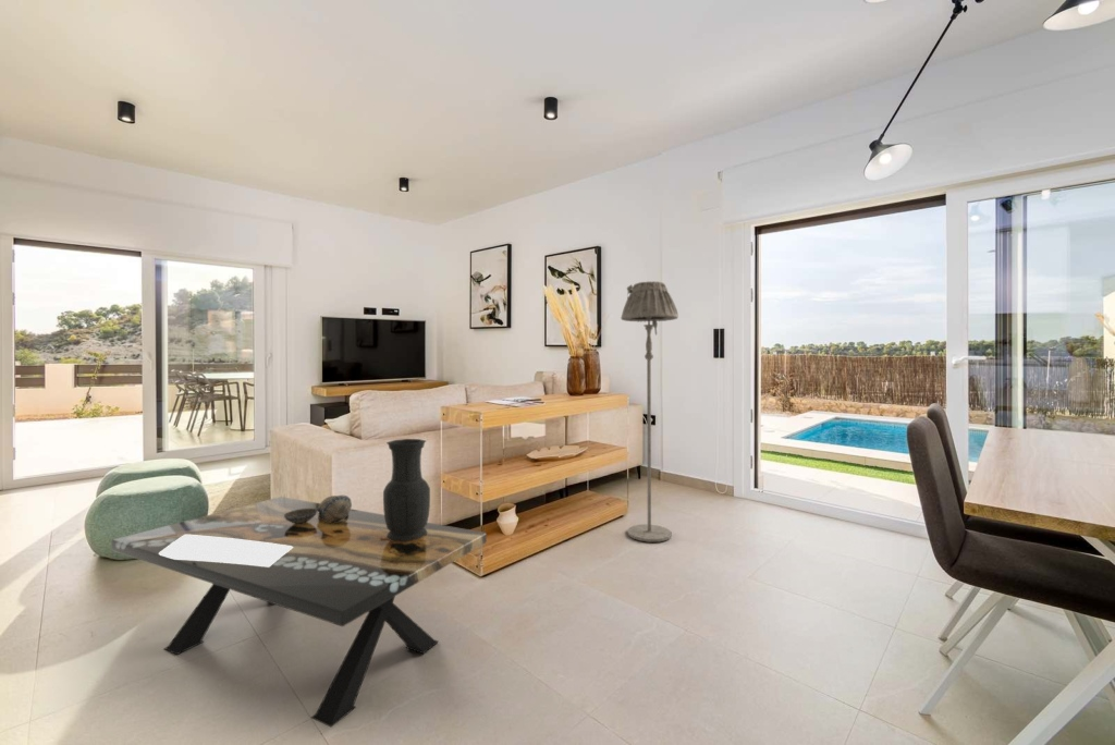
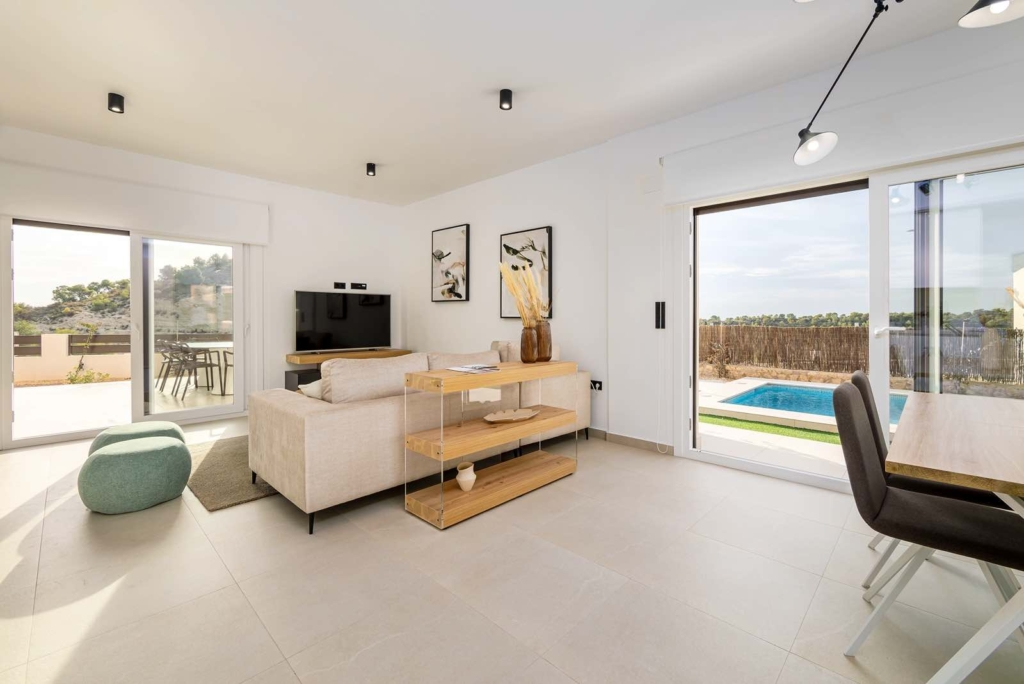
- decorative bowl [284,494,353,524]
- coffee table [110,496,488,728]
- vase [382,438,431,541]
- floor lamp [620,280,679,544]
